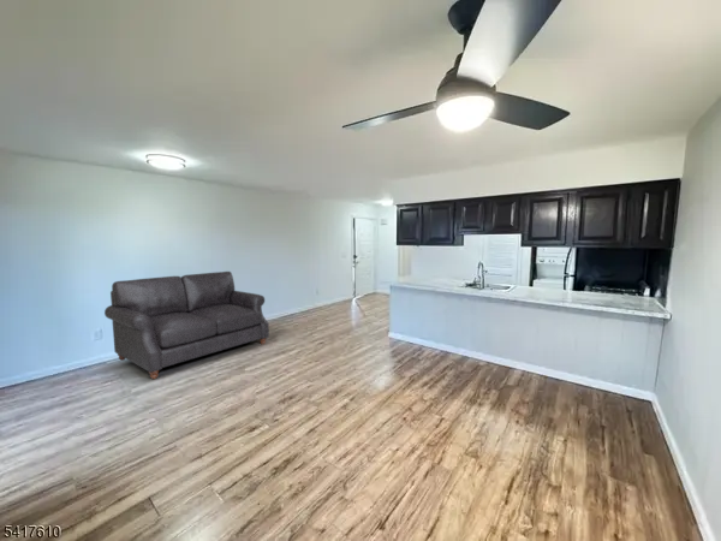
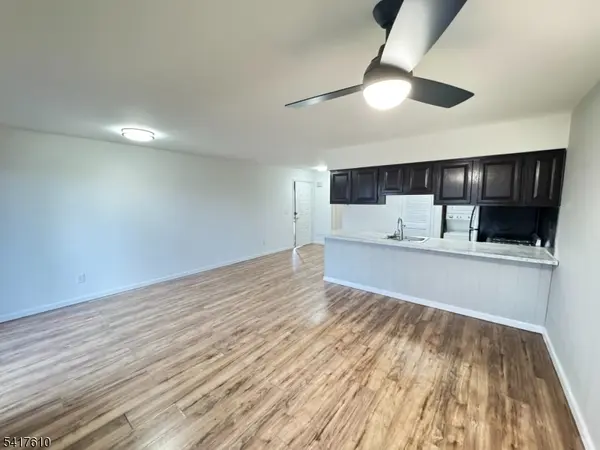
- sofa [103,270,270,380]
